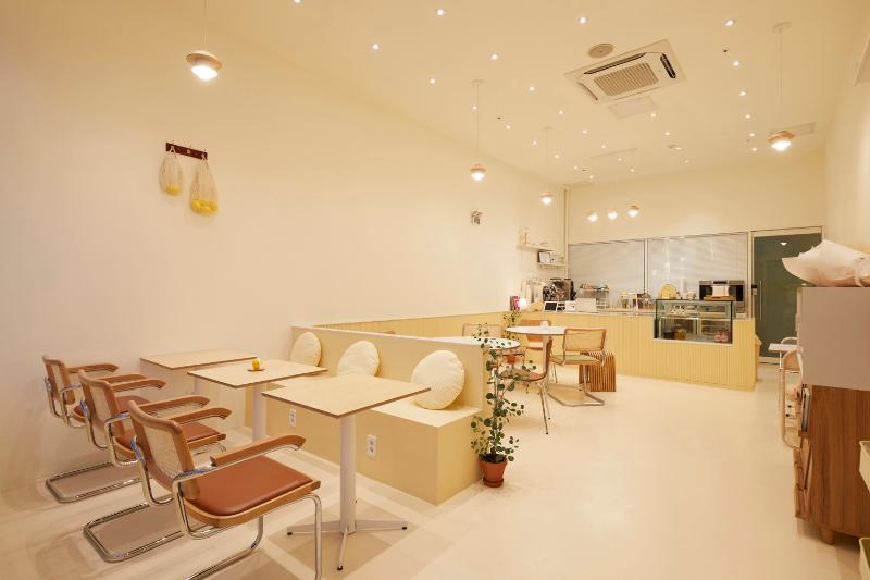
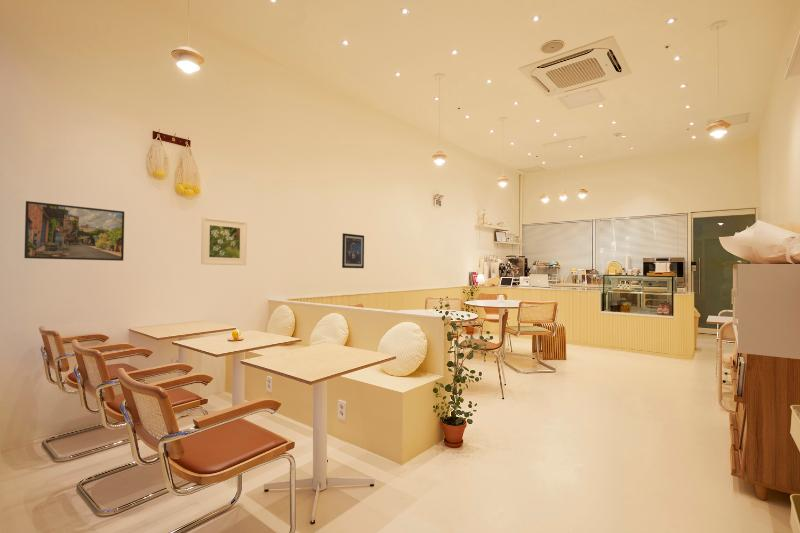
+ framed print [200,216,248,266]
+ wall art [341,232,365,269]
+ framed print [23,200,125,262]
